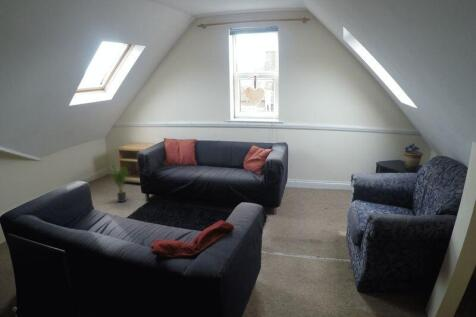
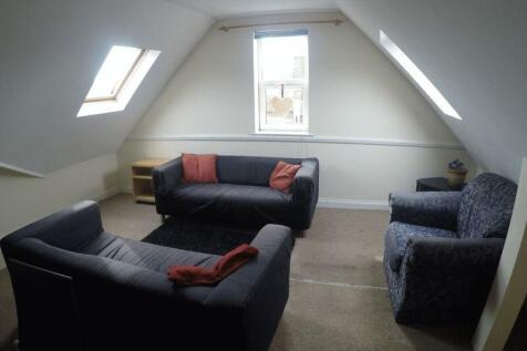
- potted plant [106,163,131,203]
